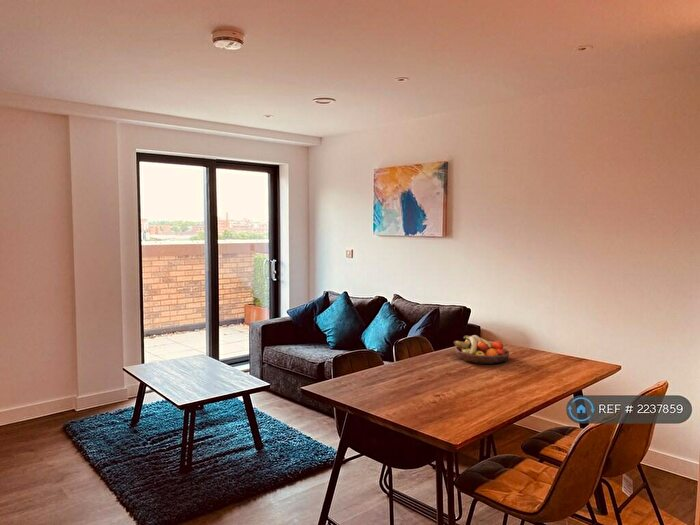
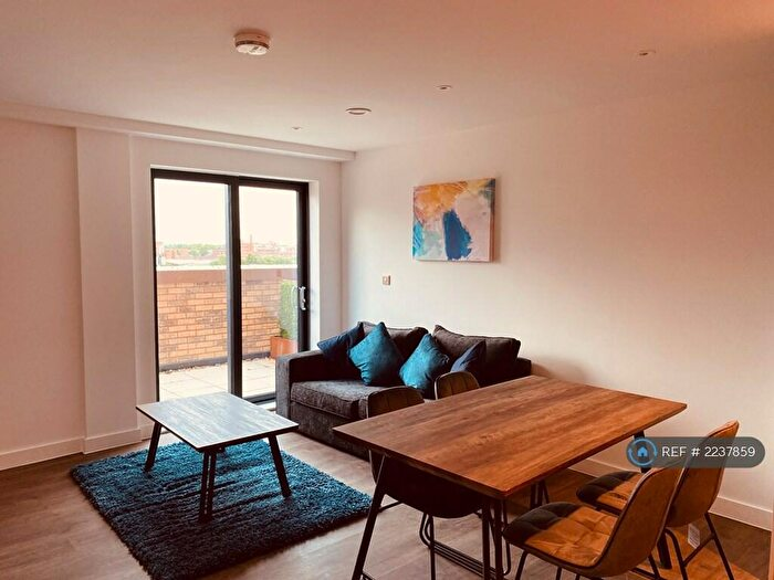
- fruit bowl [453,334,510,365]
